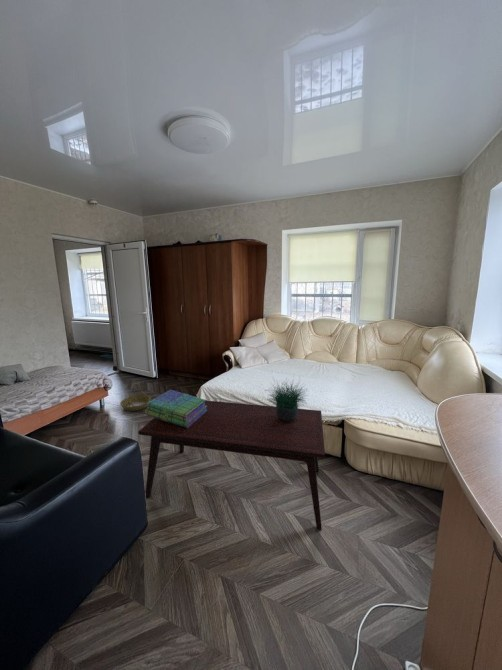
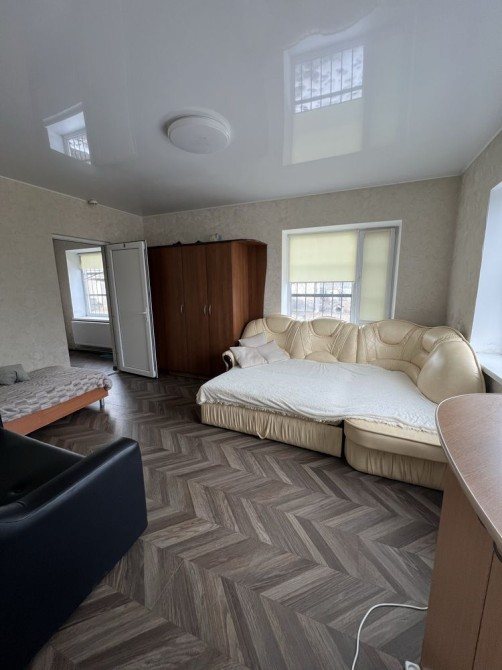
- coffee table [137,400,326,531]
- basket [119,381,152,412]
- stack of books [144,389,207,428]
- potted plant [265,373,310,422]
